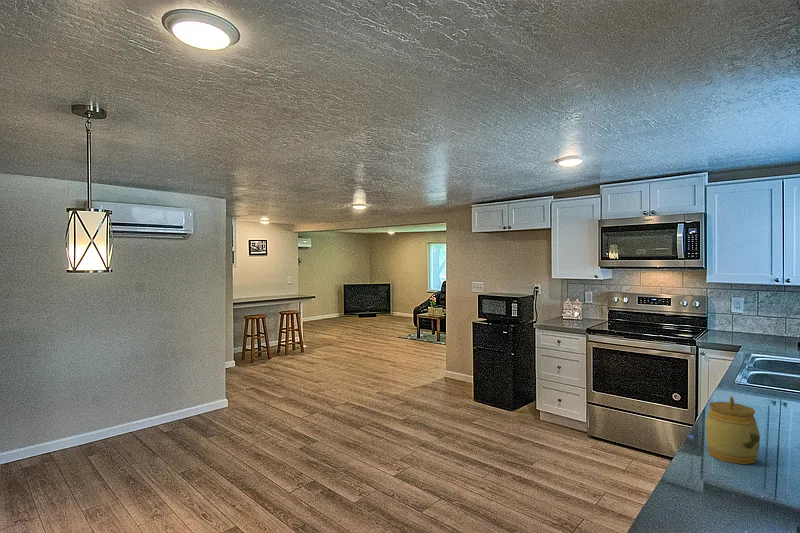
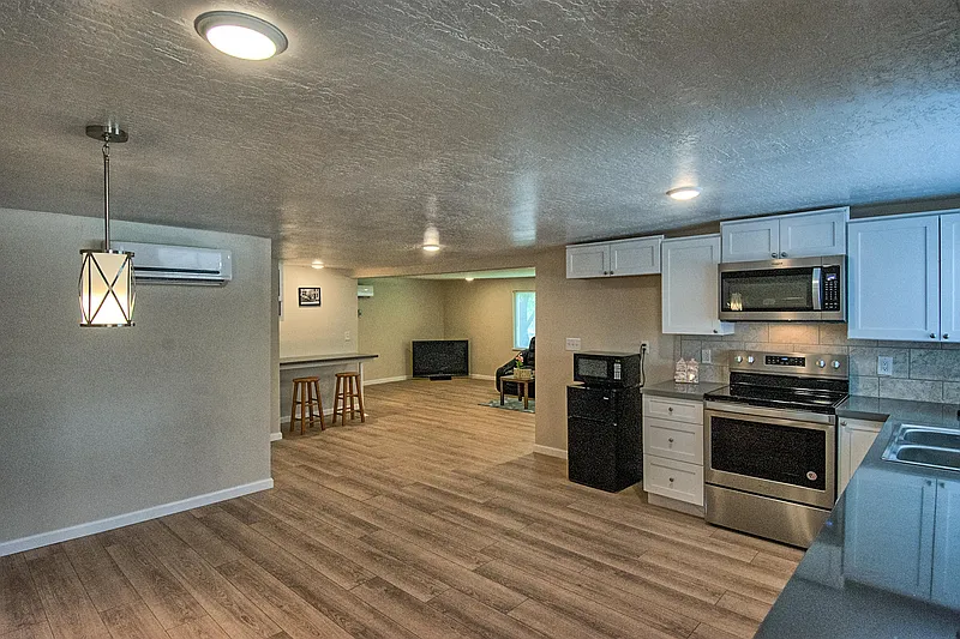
- jar [704,396,761,465]
